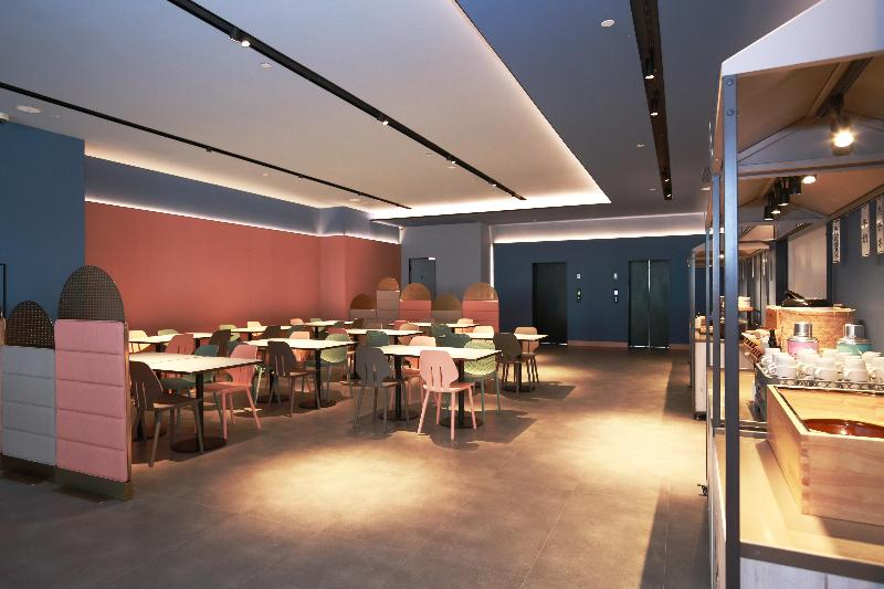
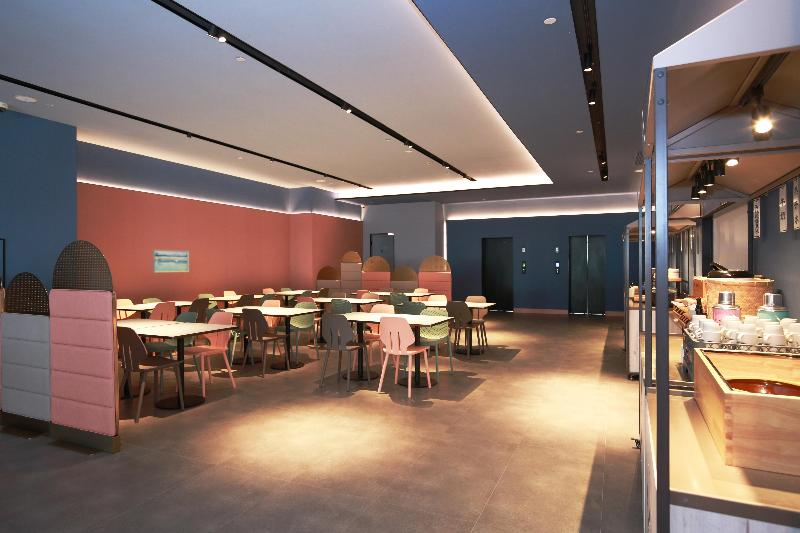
+ wall art [152,248,190,274]
